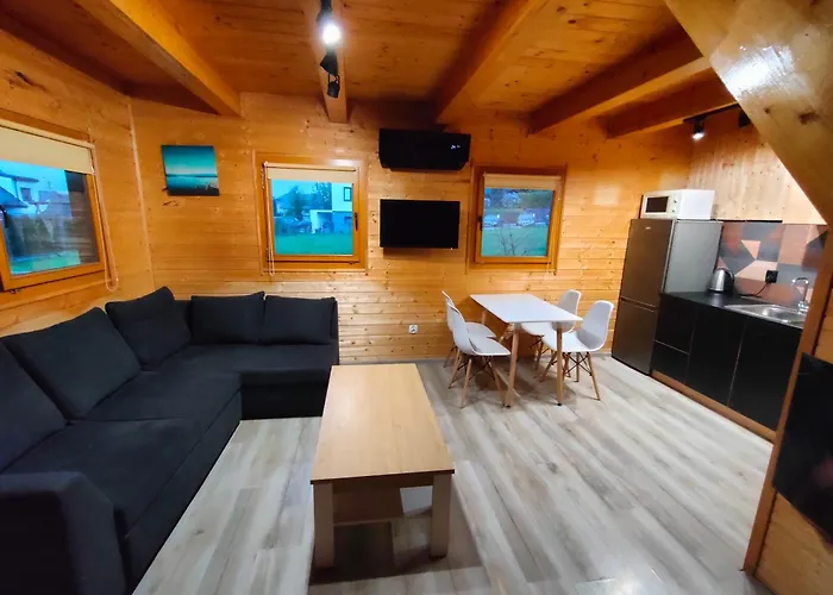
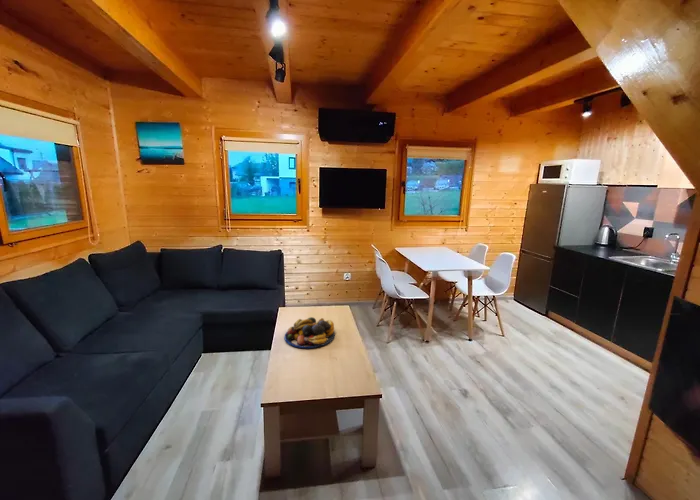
+ fruit bowl [284,316,336,349]
